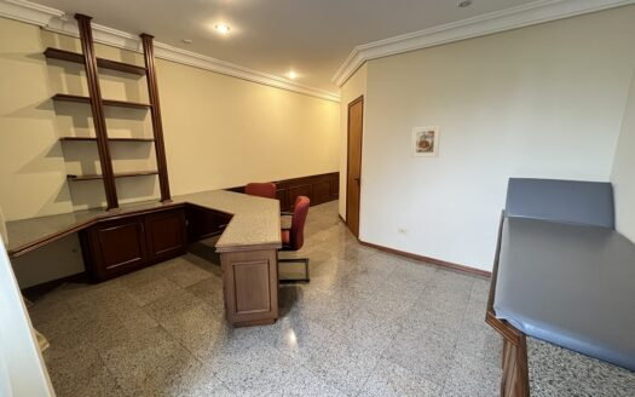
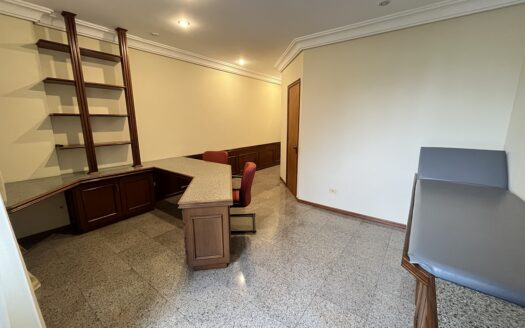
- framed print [410,125,441,159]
